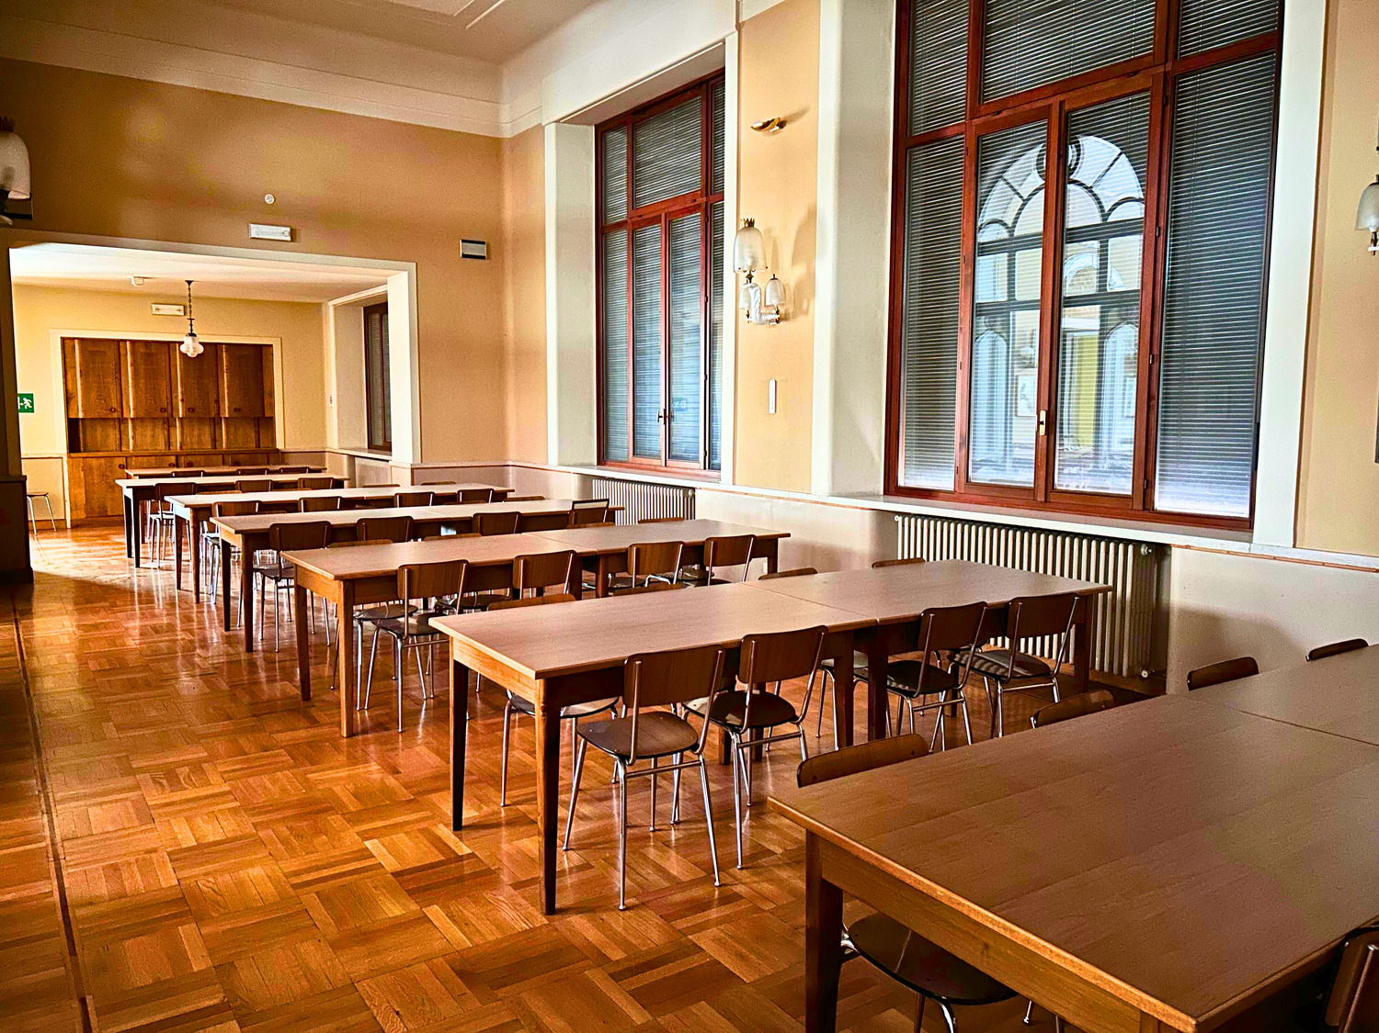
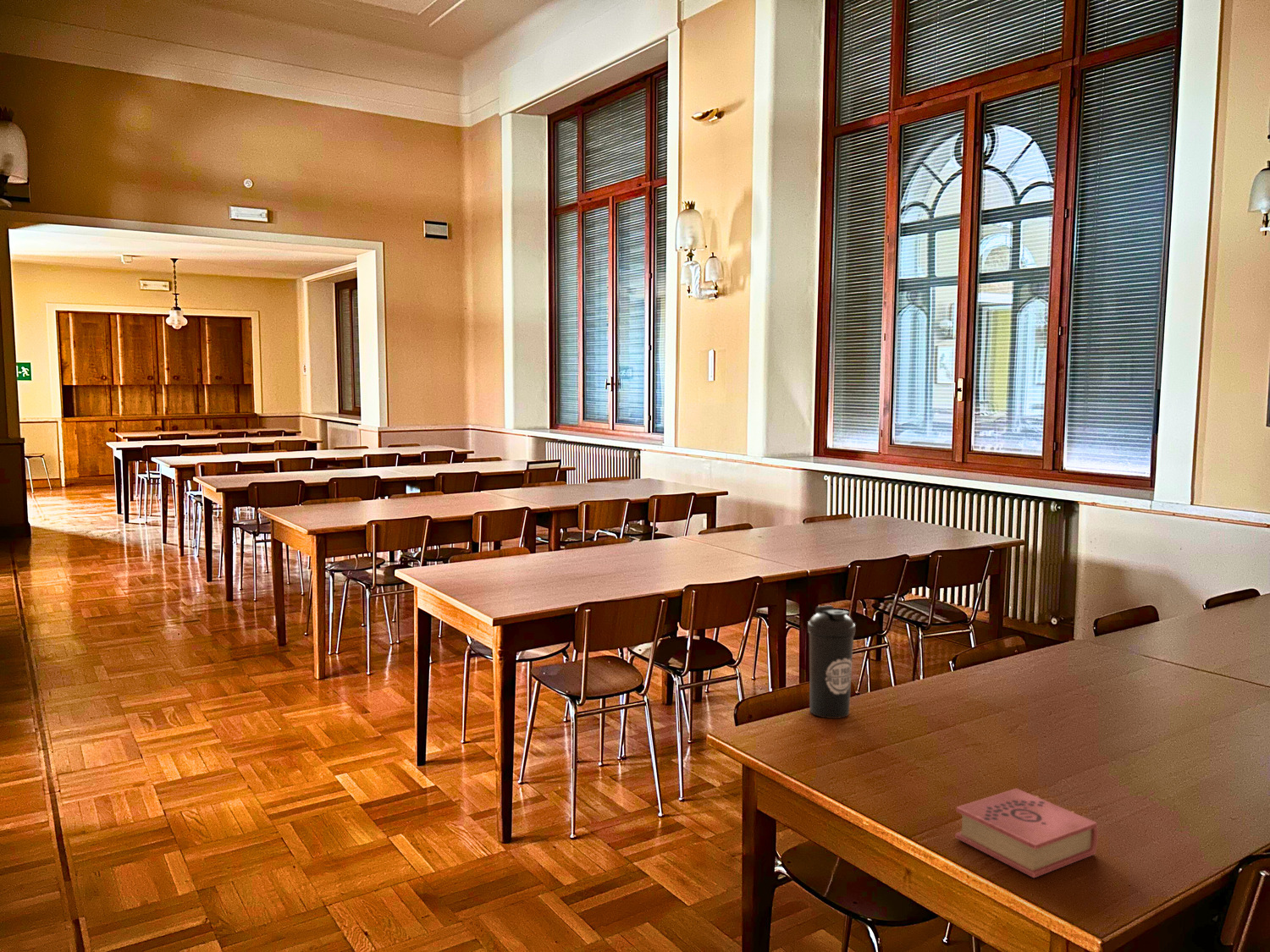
+ book [954,788,1099,878]
+ water bottle [807,604,856,719]
